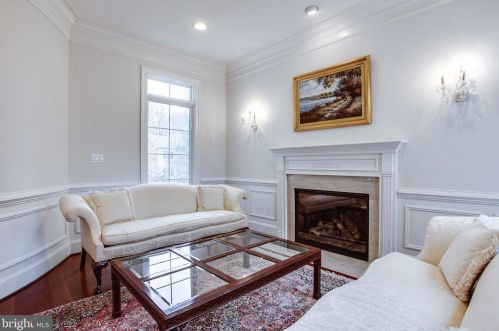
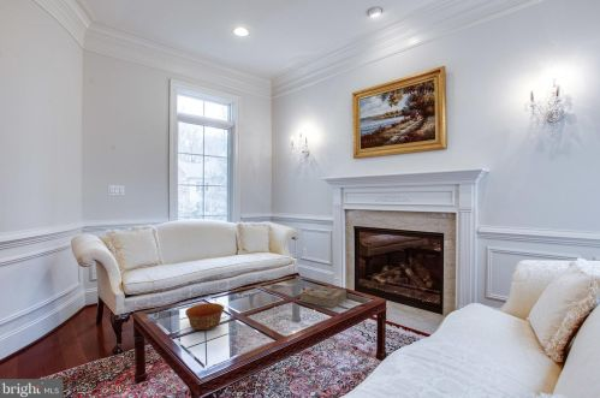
+ book [298,284,347,309]
+ bowl [184,302,225,331]
